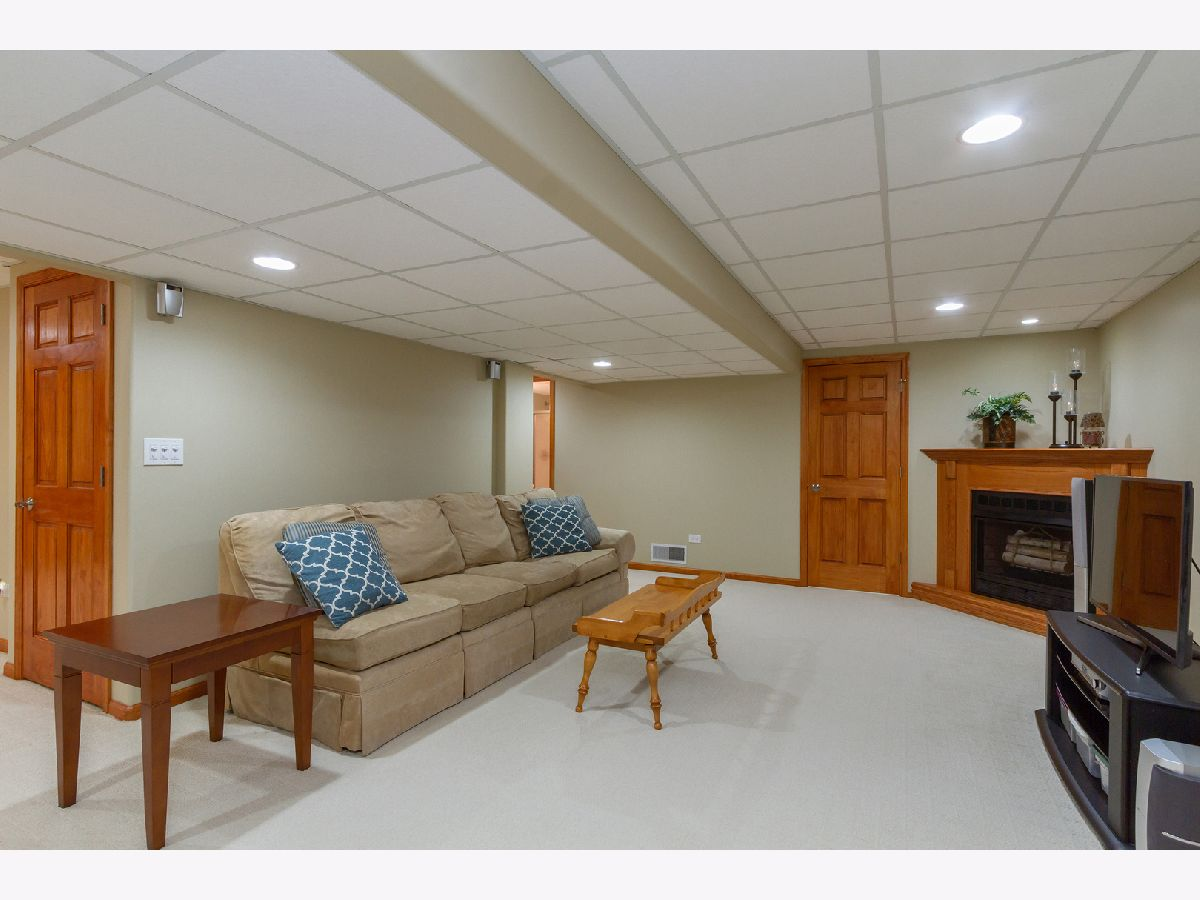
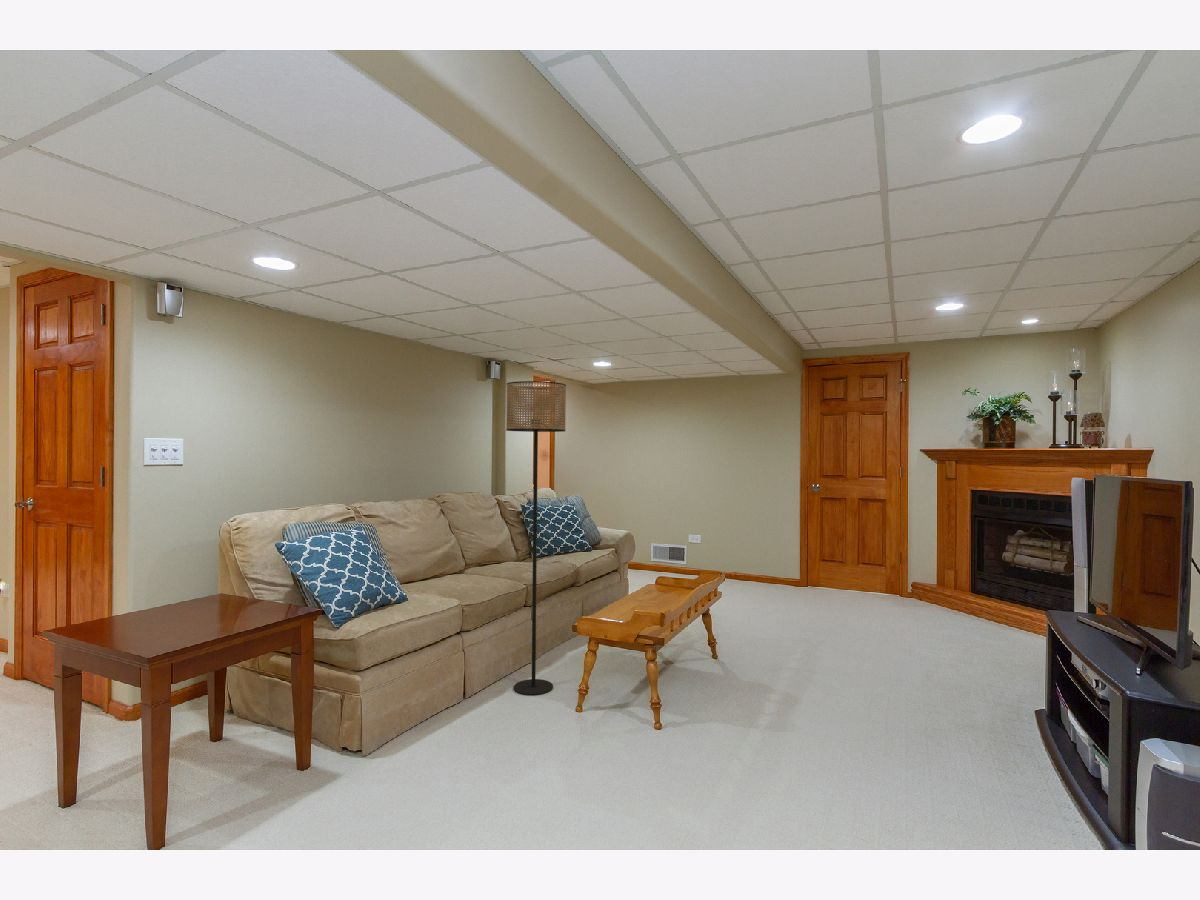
+ floor lamp [505,380,567,696]
